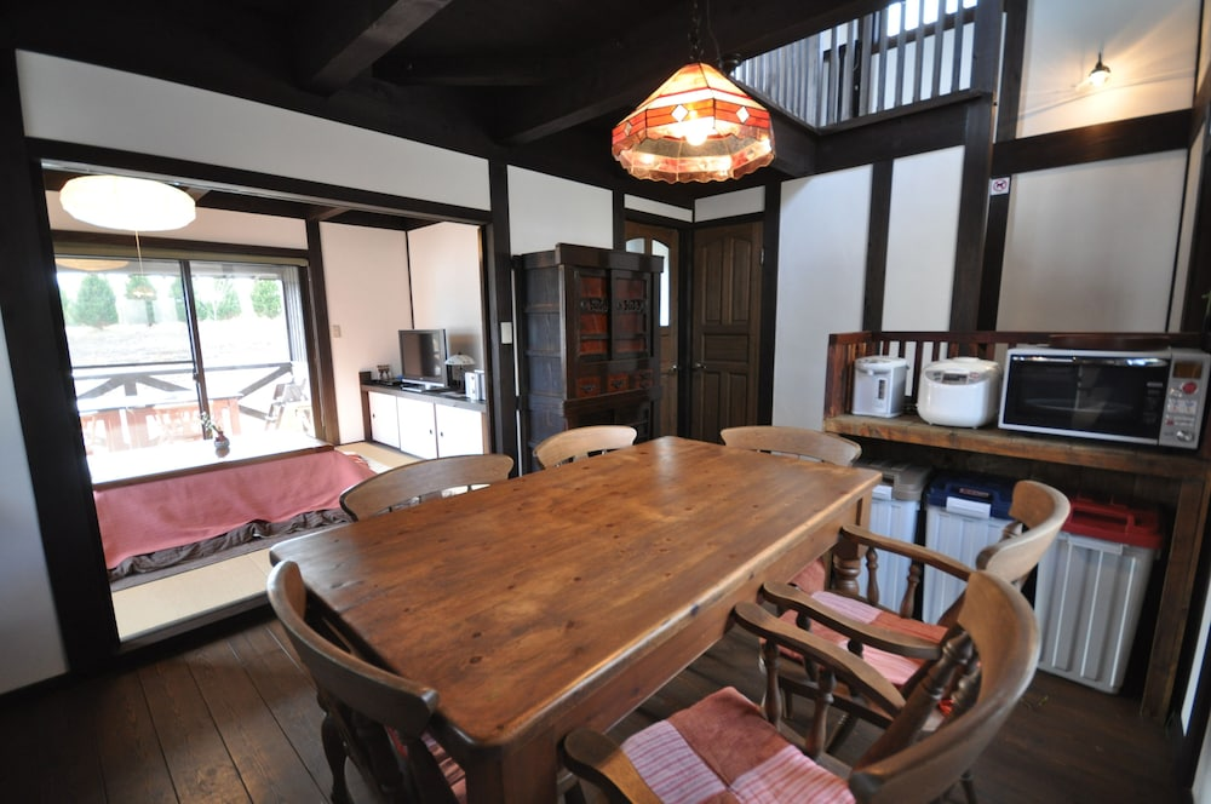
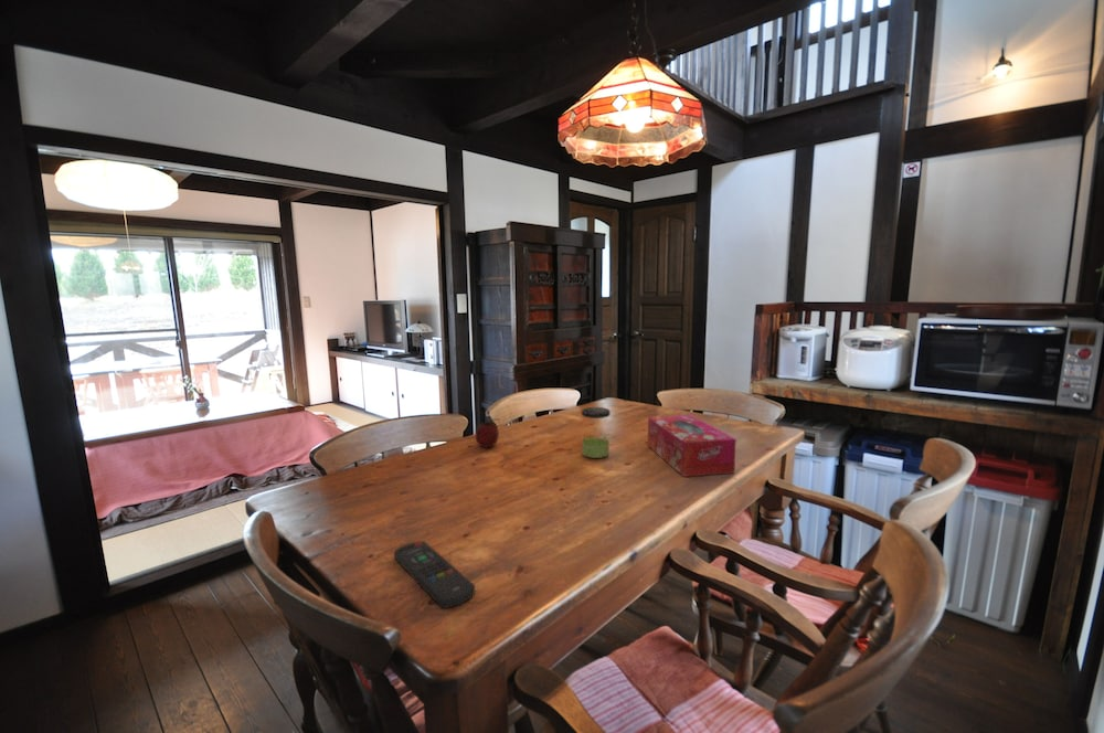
+ jar [581,406,612,459]
+ tissue box [647,414,737,478]
+ remote control [393,540,476,609]
+ fruit [474,417,502,448]
